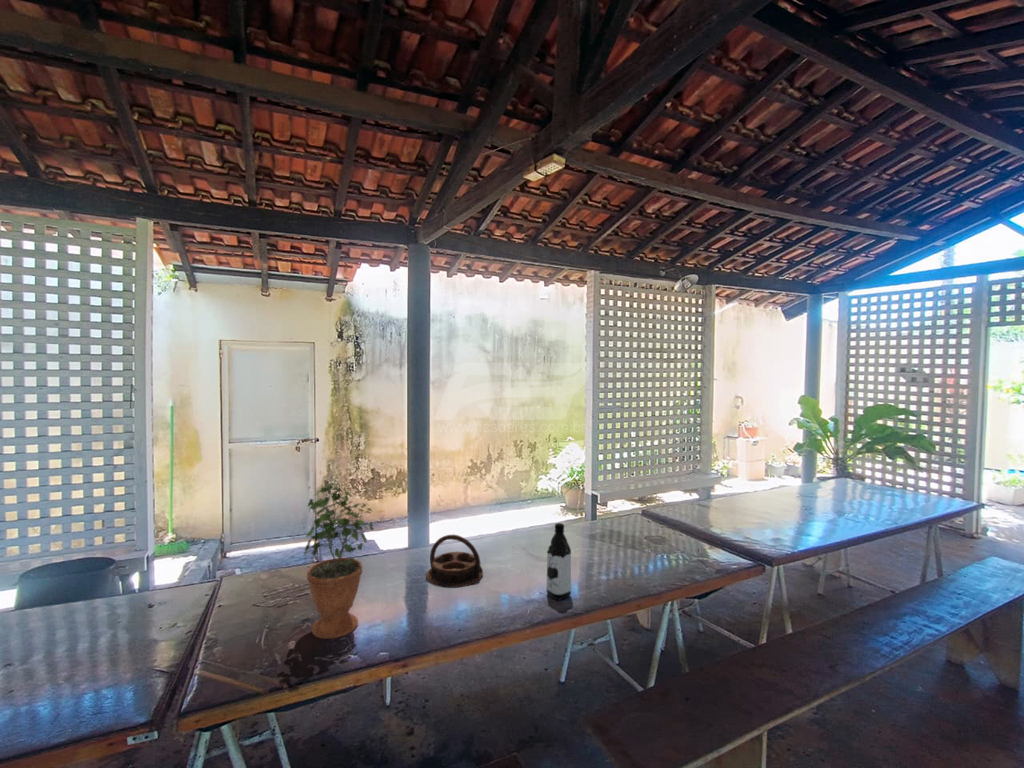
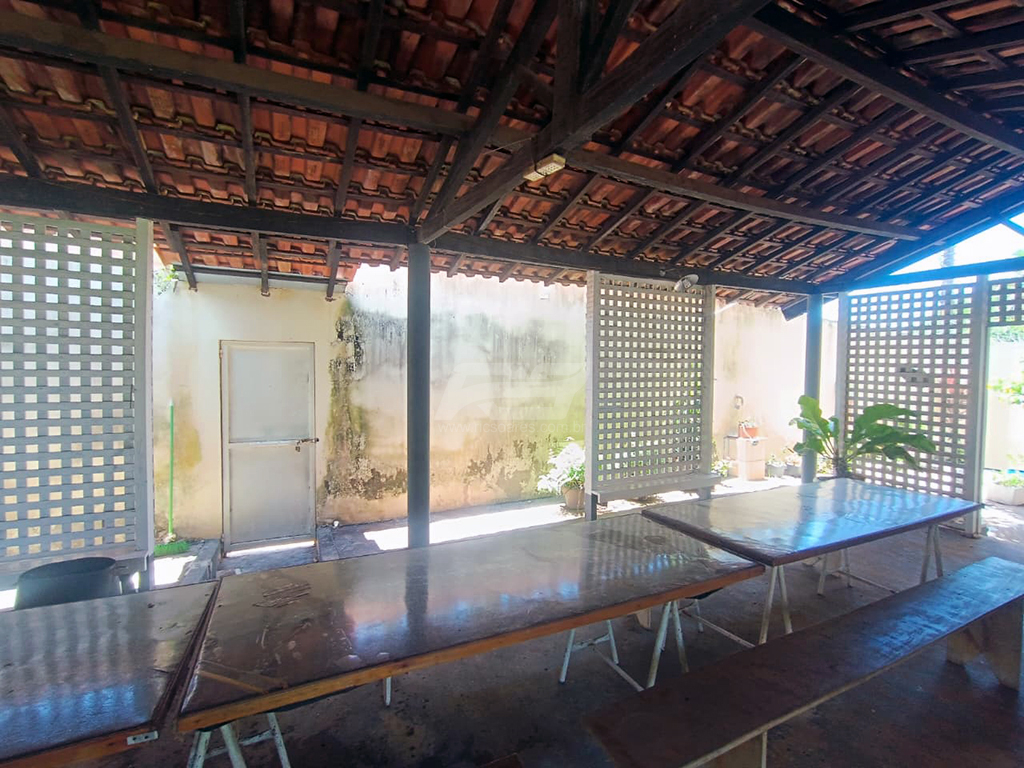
- potted plant [303,482,375,640]
- water bottle [545,522,572,601]
- serving tray [425,534,484,589]
